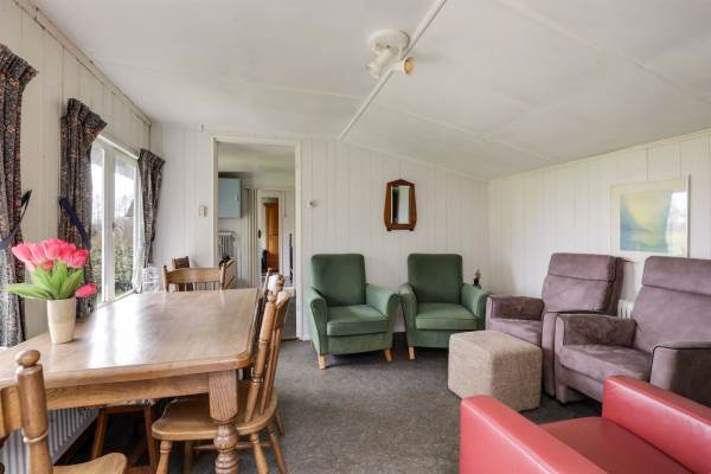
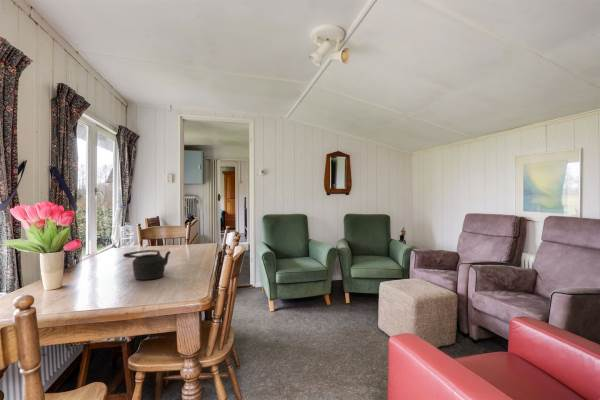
+ teapot [122,249,172,281]
